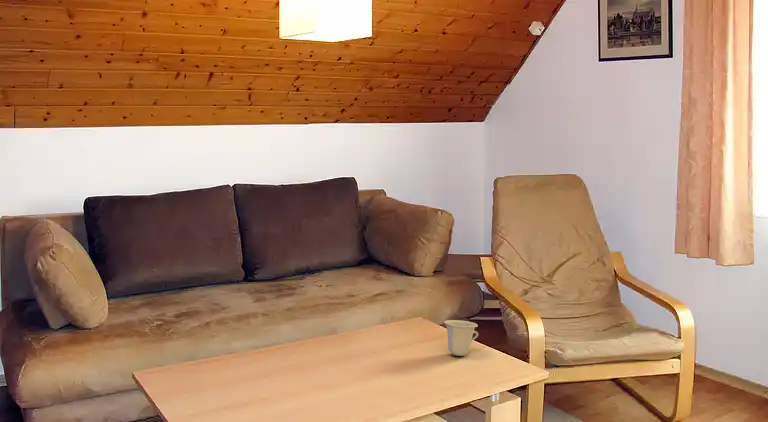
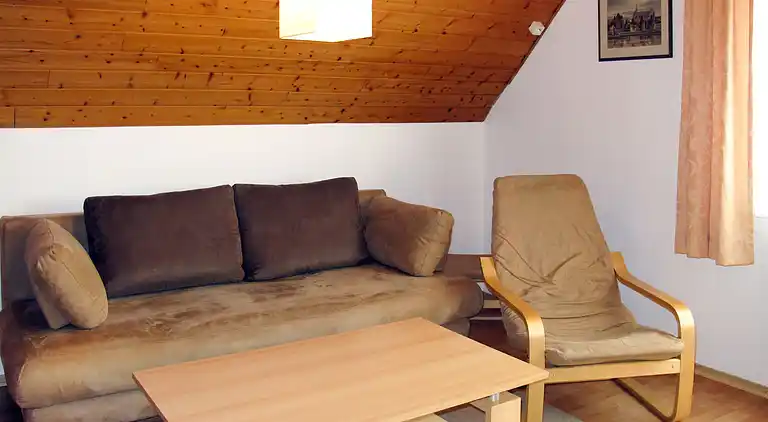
- cup [443,319,479,357]
